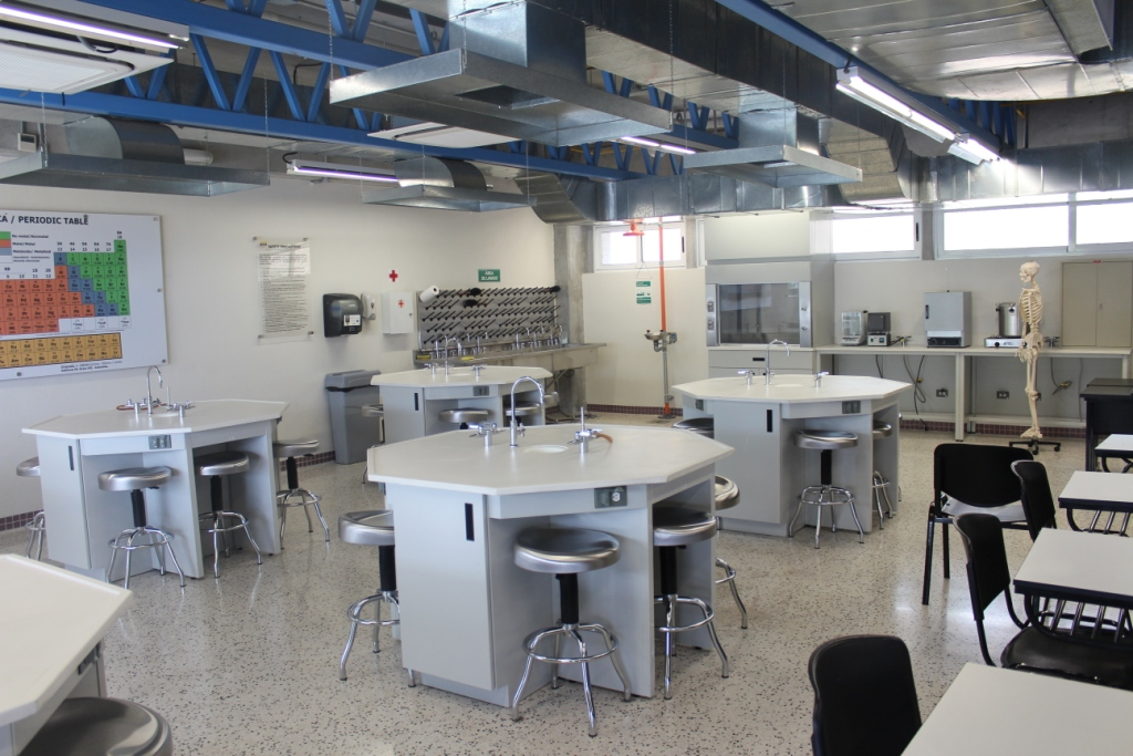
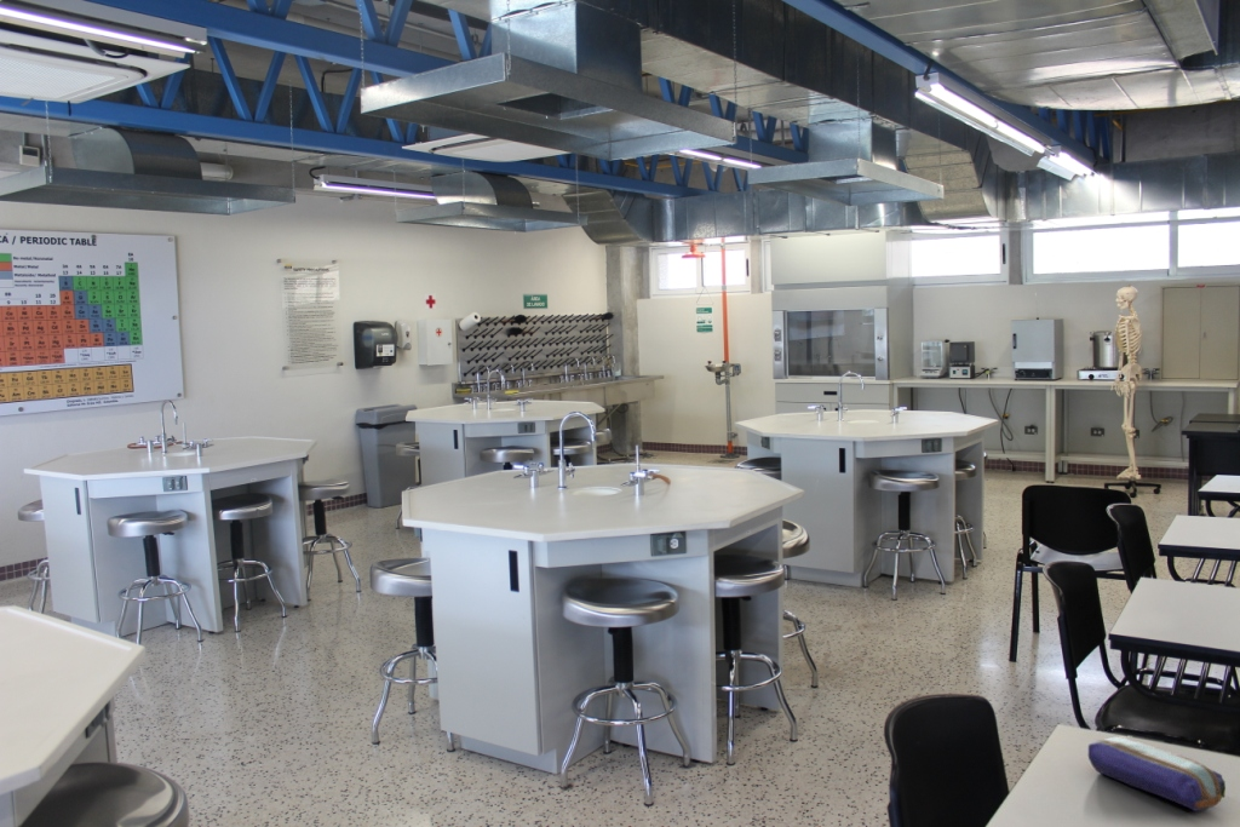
+ pencil case [1087,735,1227,812]
